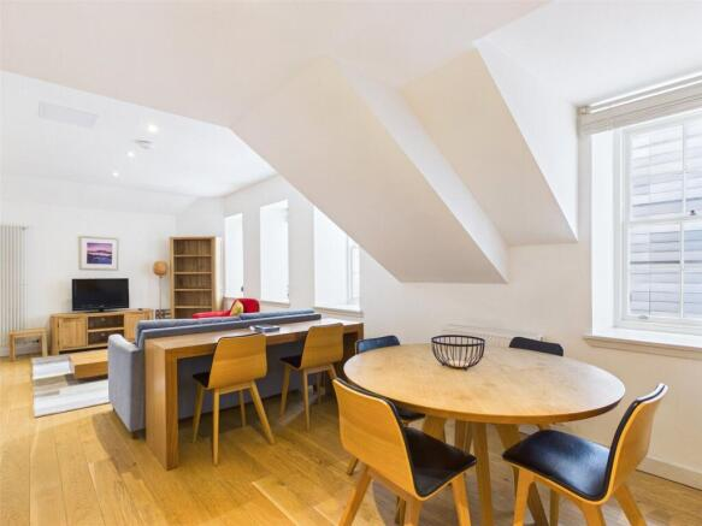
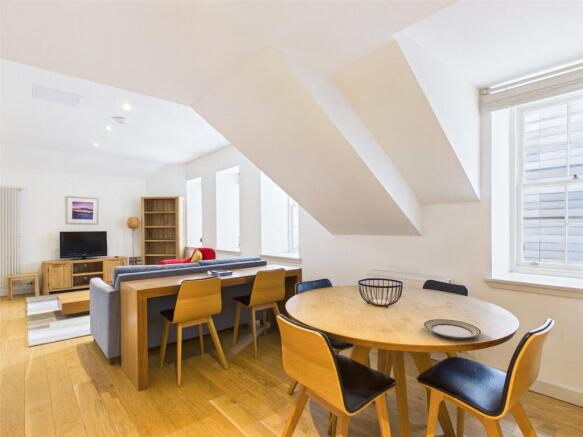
+ plate [423,318,482,340]
